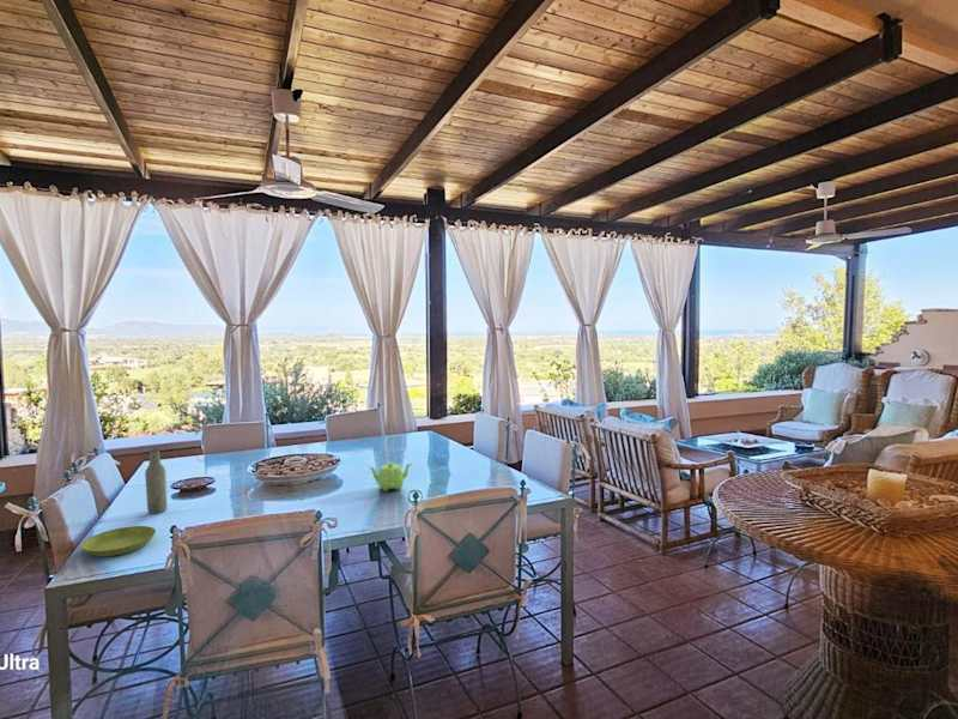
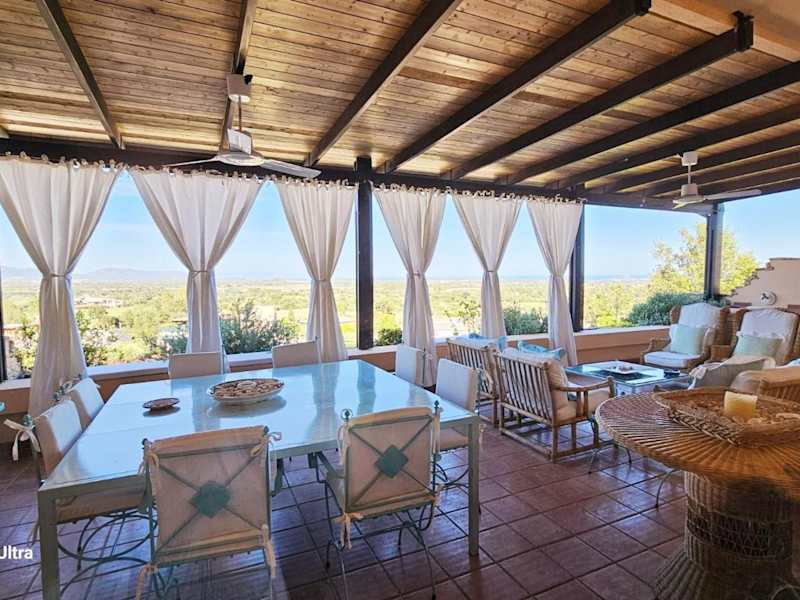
- saucer [80,525,157,557]
- bottle [144,448,169,514]
- teapot [368,461,412,493]
